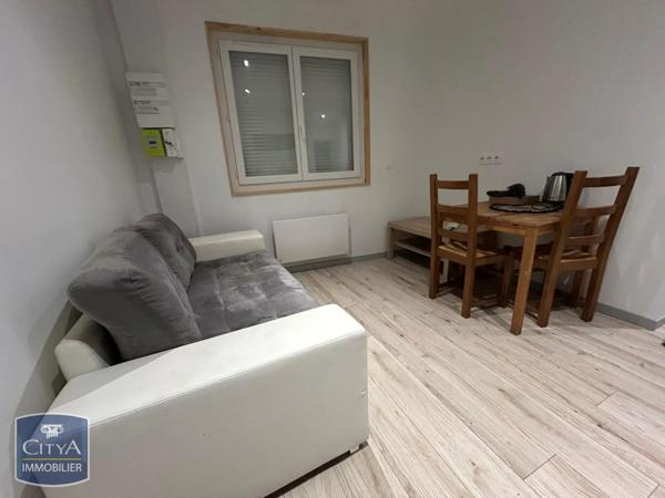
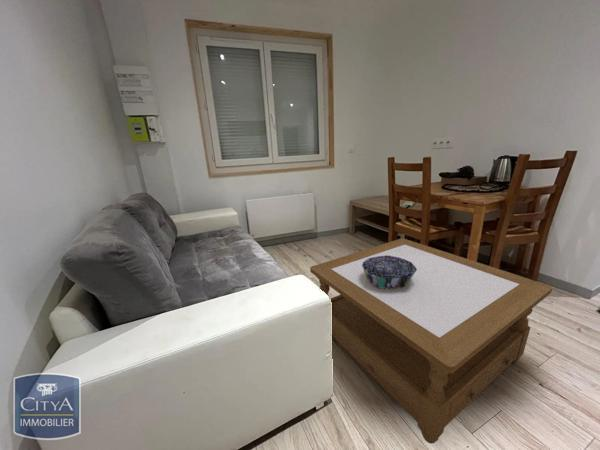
+ decorative bowl [362,255,417,289]
+ coffee table [309,238,553,445]
